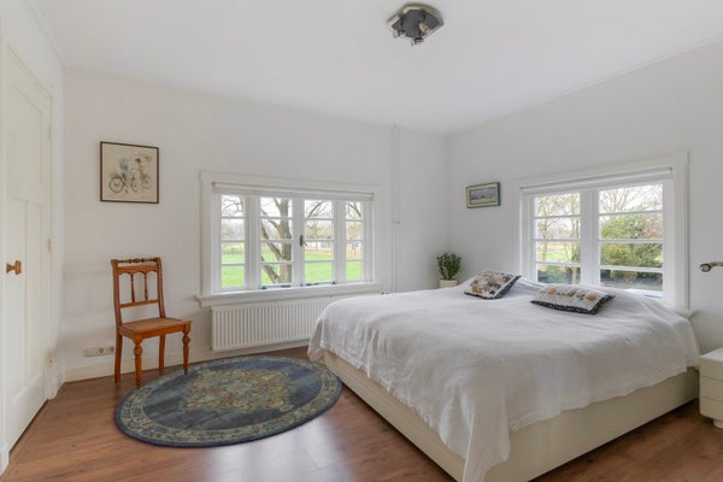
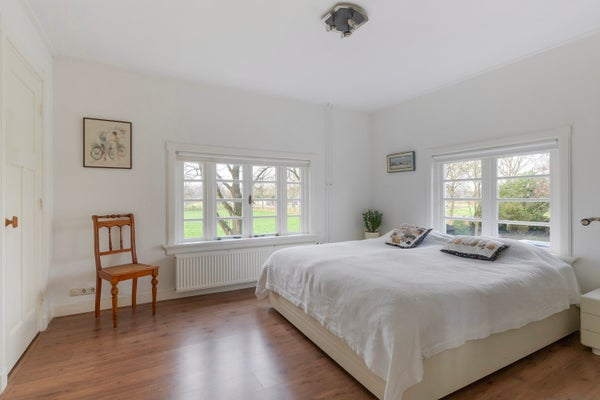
- rug [113,354,343,448]
